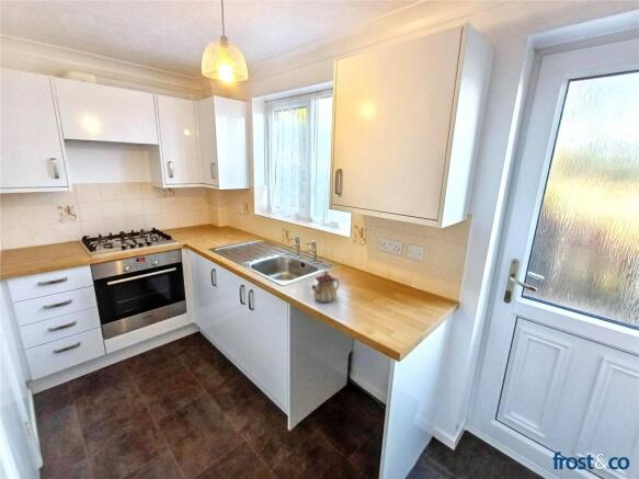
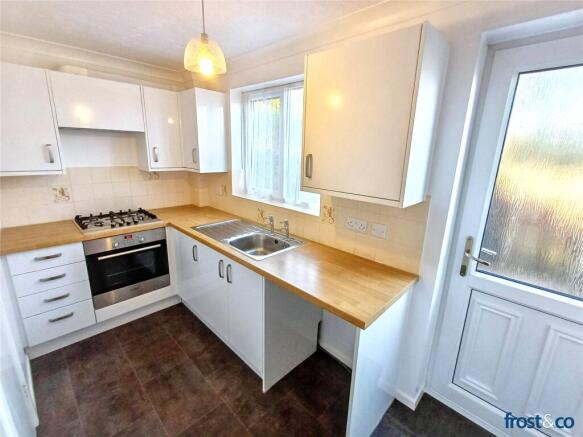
- teapot [310,270,340,304]
